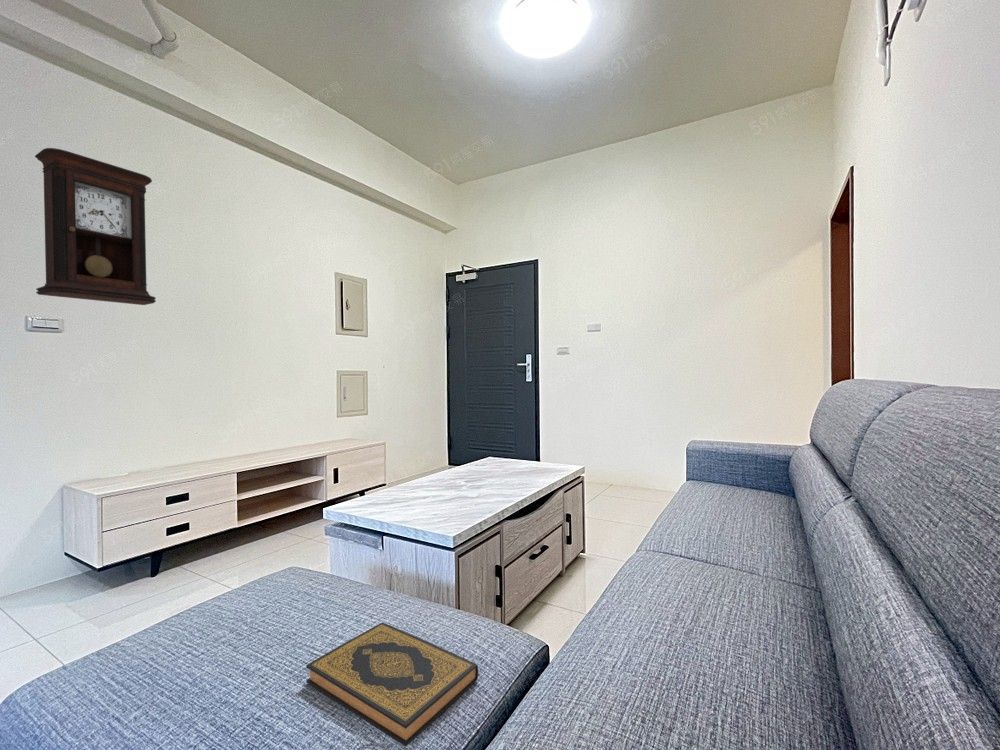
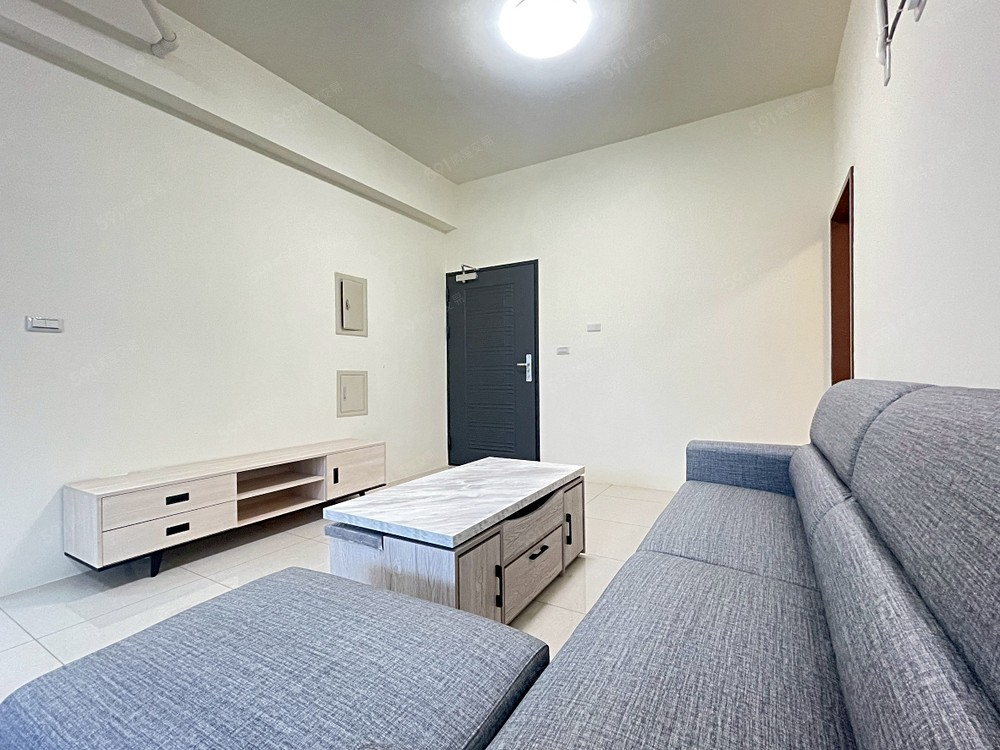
- pendulum clock [34,147,157,306]
- hardback book [305,621,479,747]
